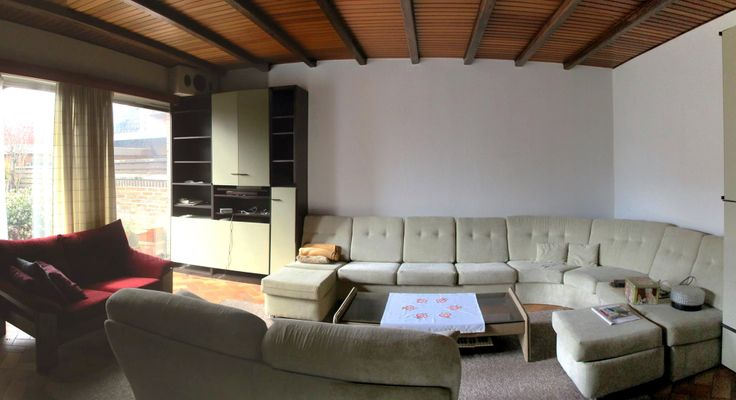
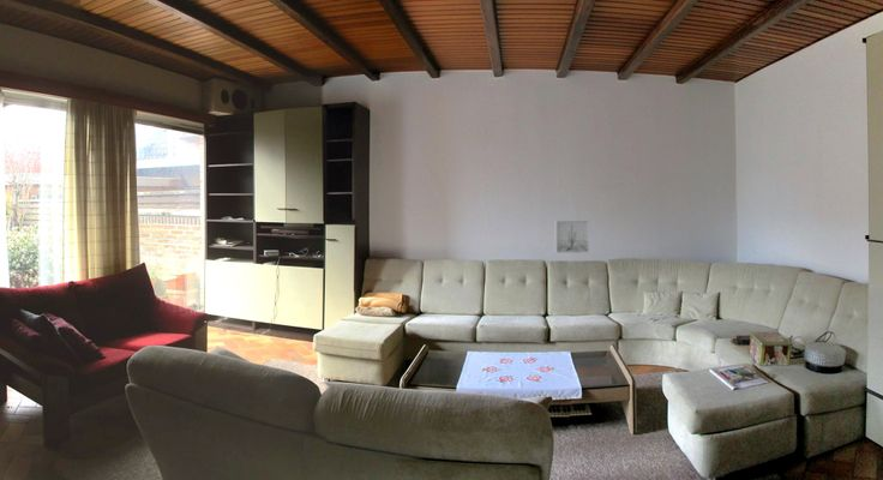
+ wall art [554,220,590,254]
